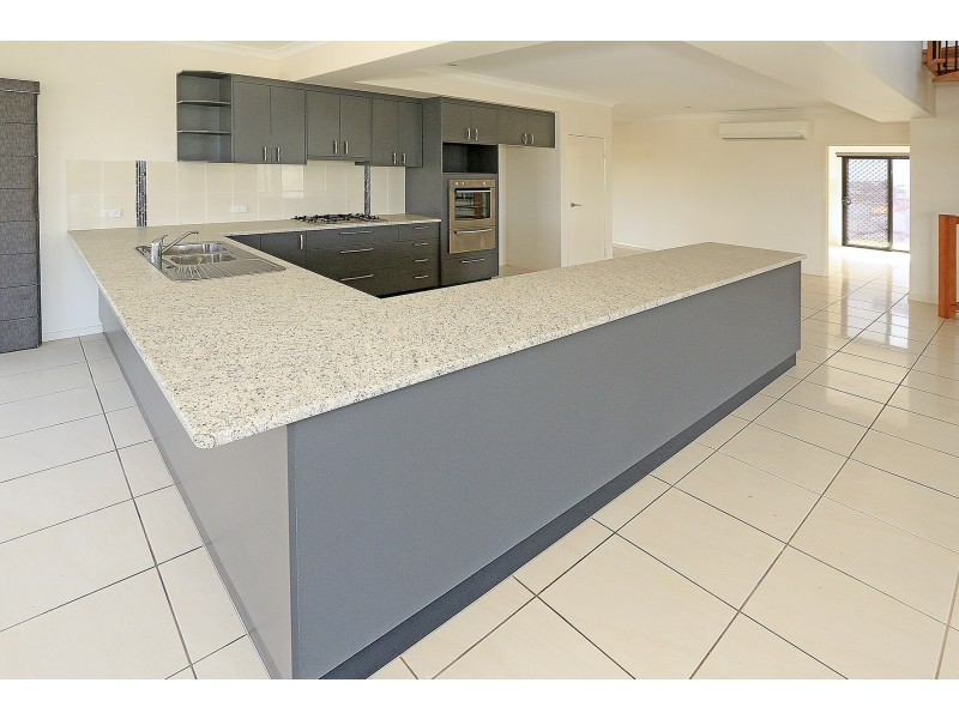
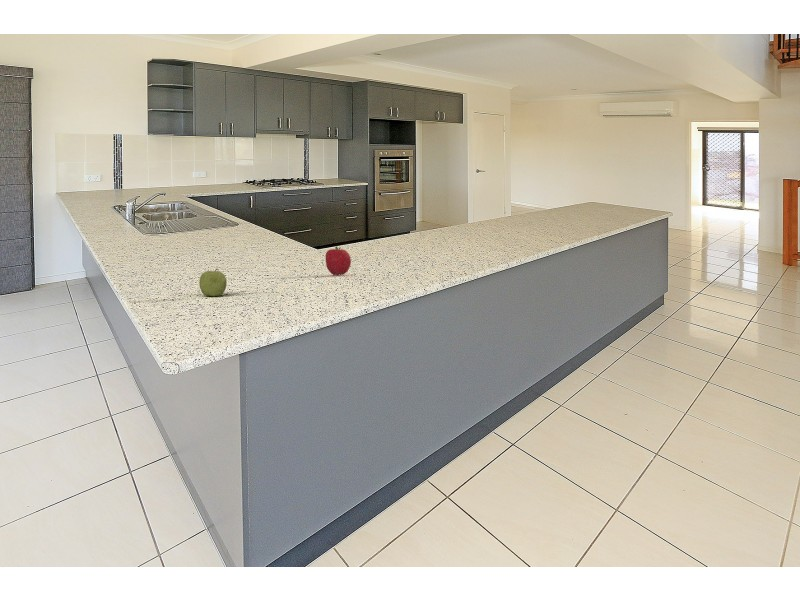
+ fruit [198,268,228,297]
+ fruit [325,245,352,276]
